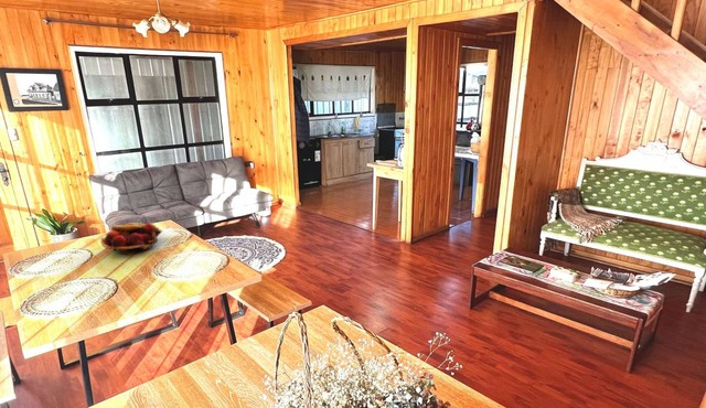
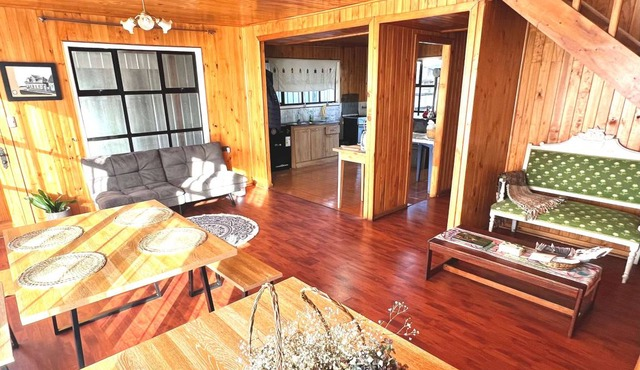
- fruit basket [99,222,162,256]
